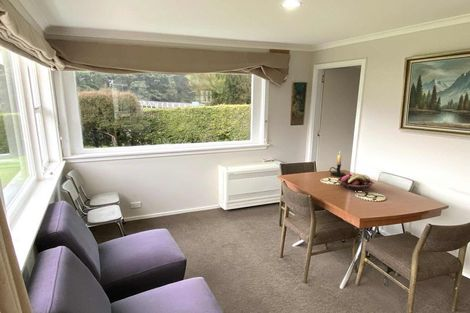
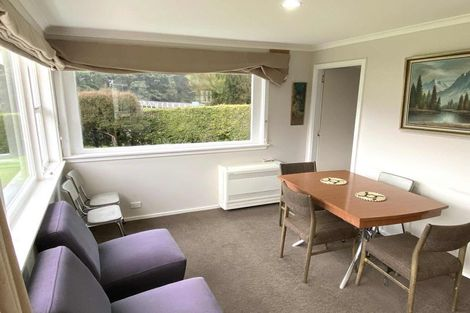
- fruit basket [337,173,375,191]
- candle holder [329,150,346,178]
